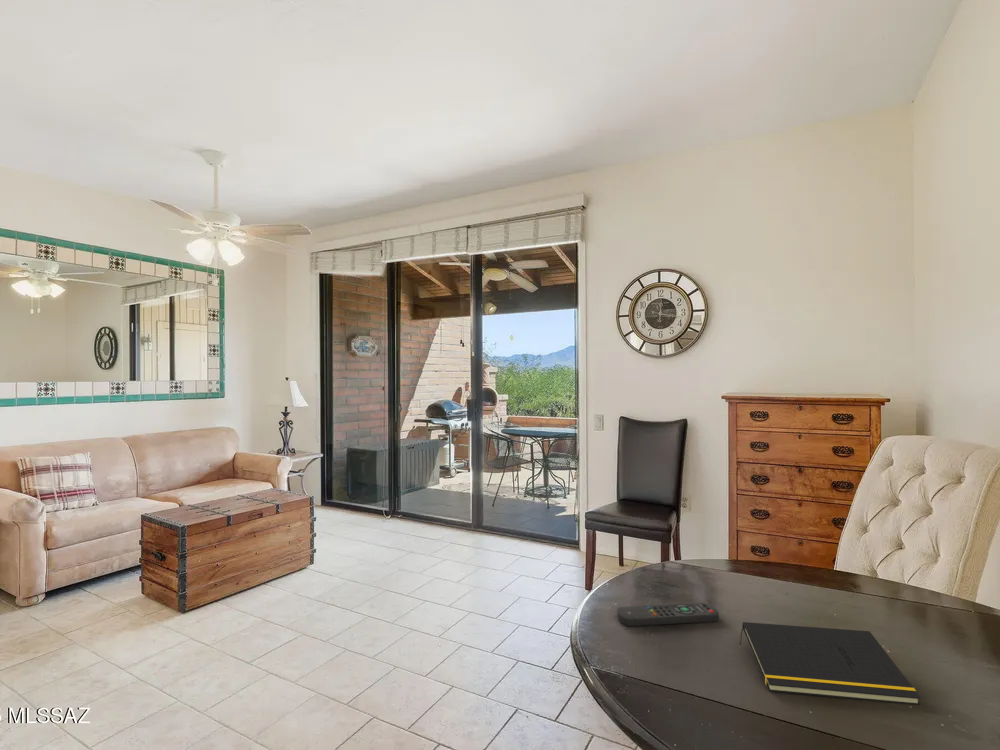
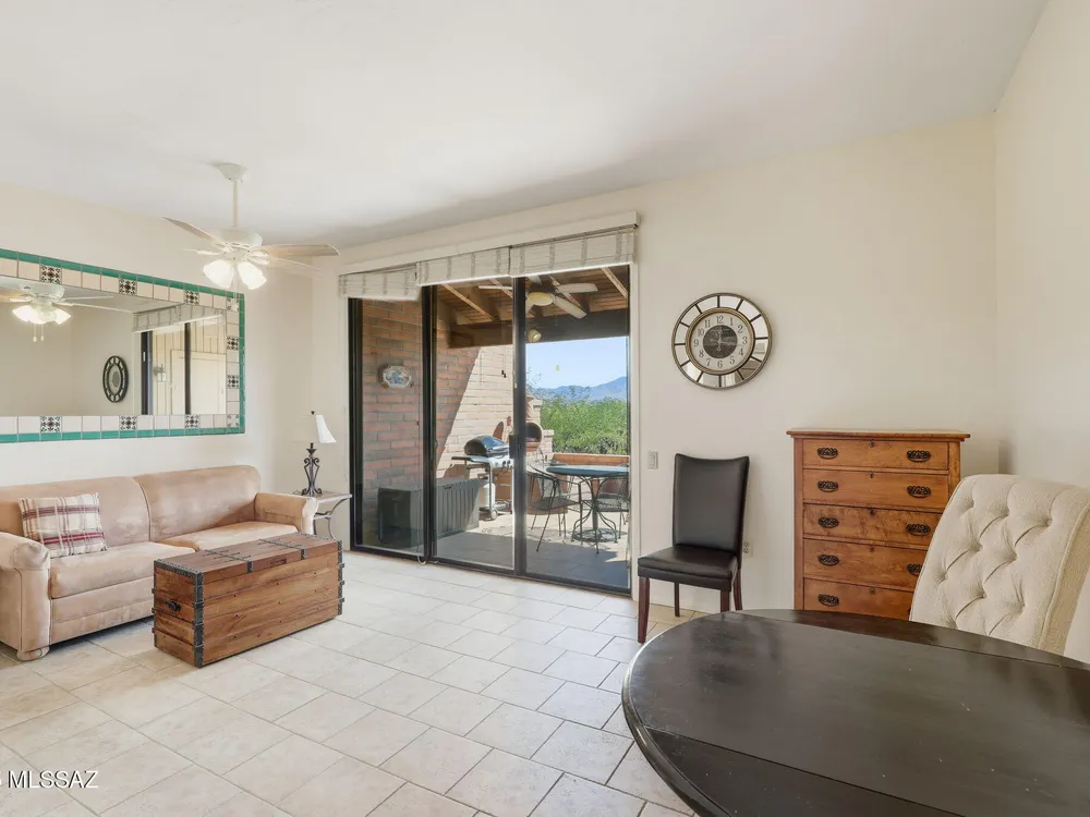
- notepad [739,621,922,706]
- remote control [616,602,720,627]
